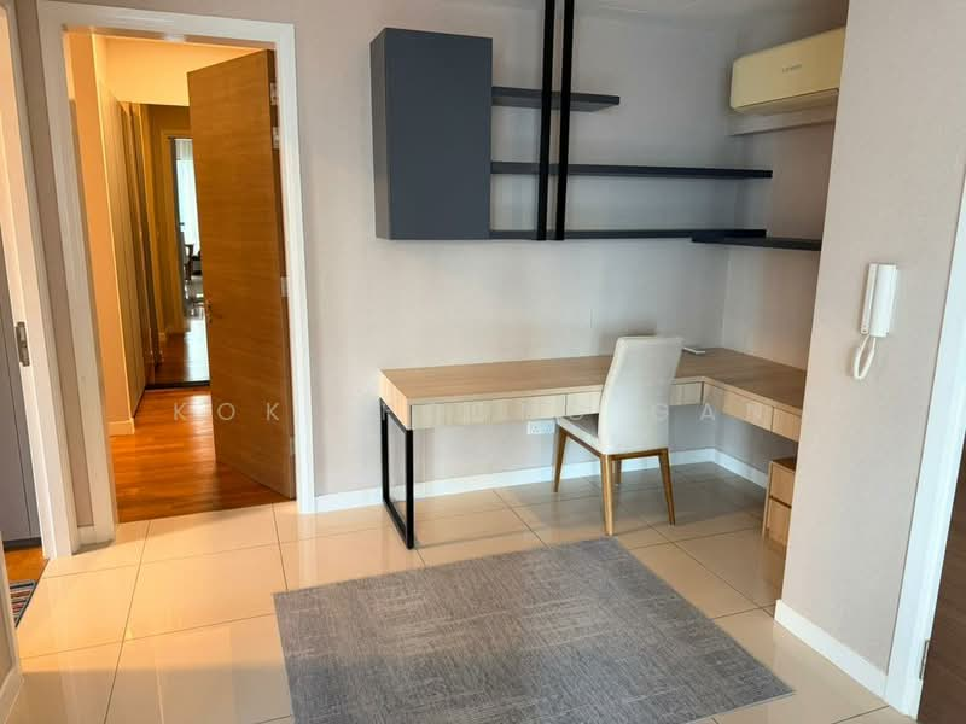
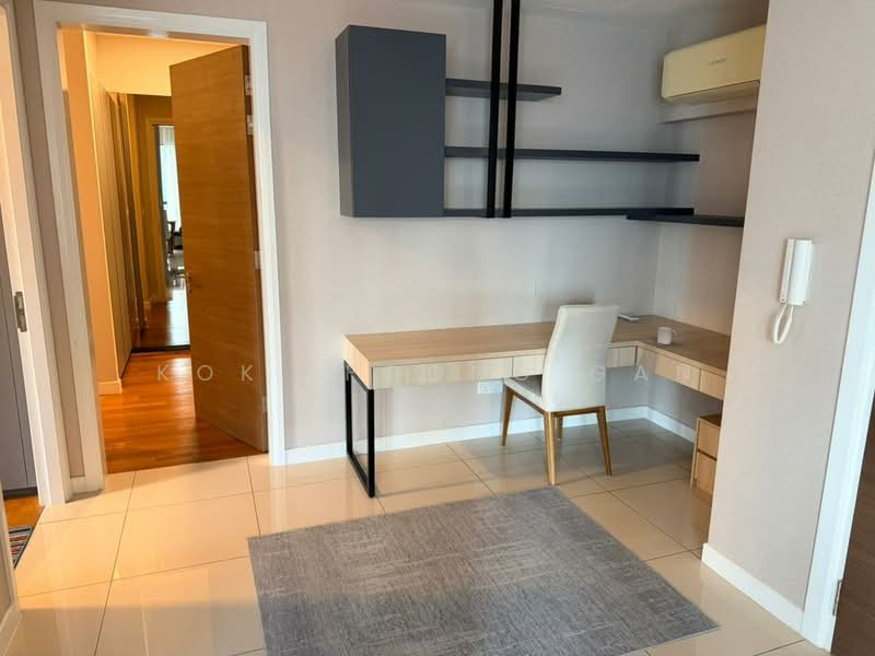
+ cup [656,326,678,345]
